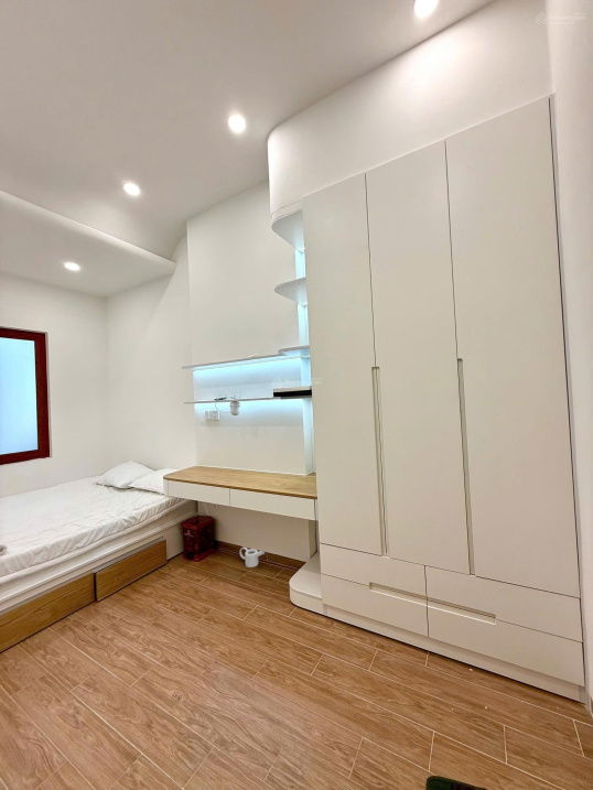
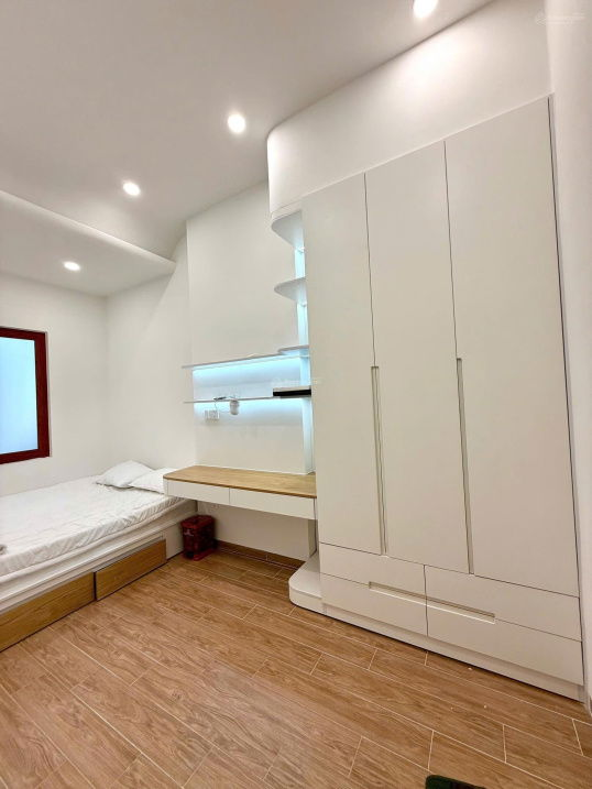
- watering can [239,546,266,569]
